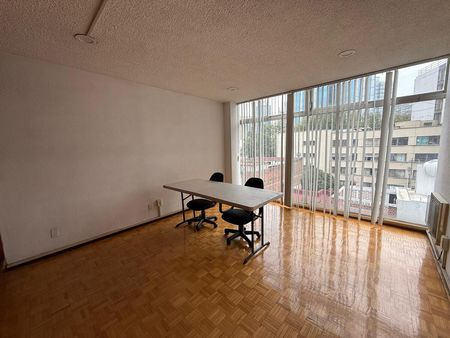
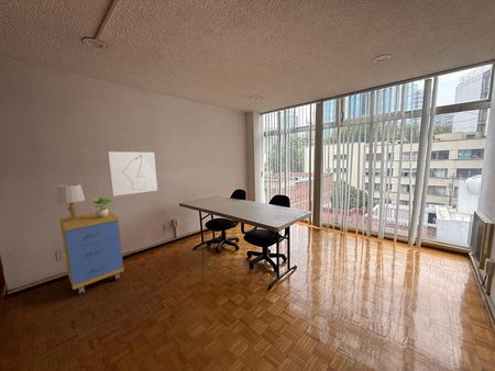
+ table lamp [55,183,86,222]
+ potted plant [91,196,112,218]
+ wall art [107,150,158,198]
+ storage cabinet [58,210,125,295]
